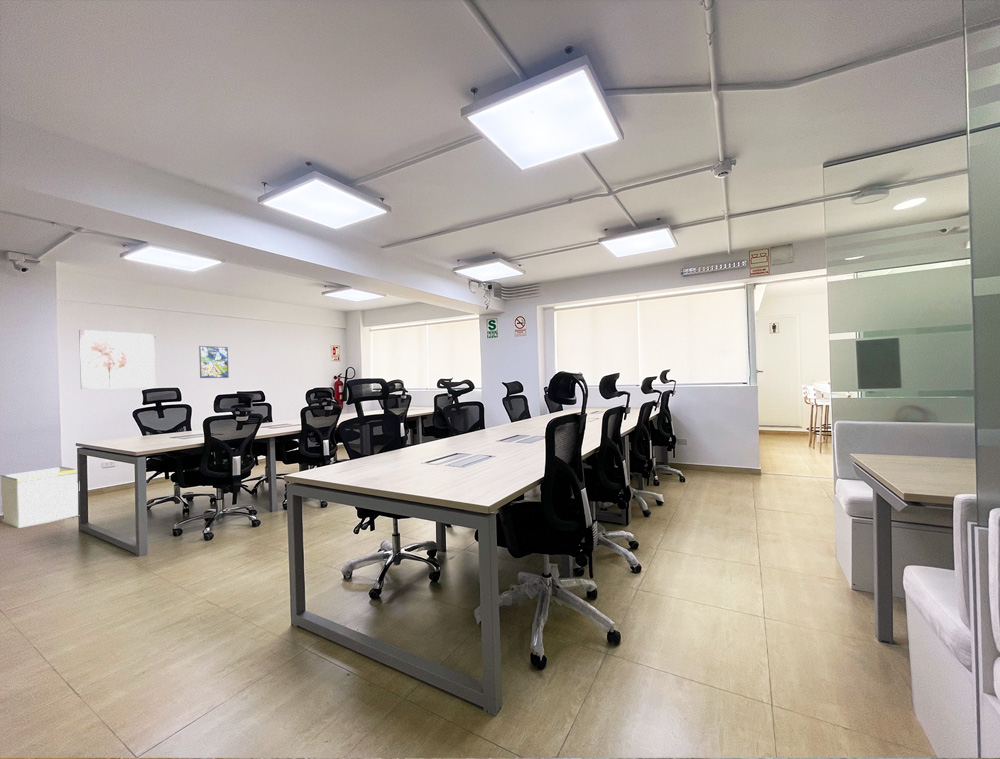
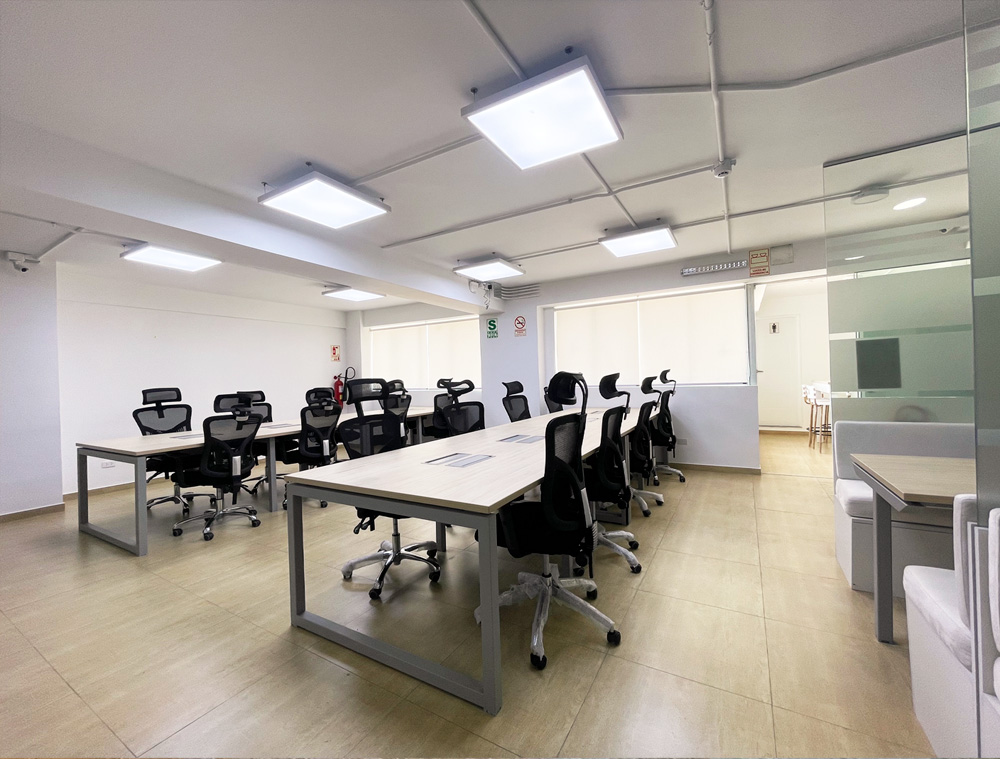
- wall art [78,329,156,390]
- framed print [198,345,230,379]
- storage bin [0,465,79,529]
